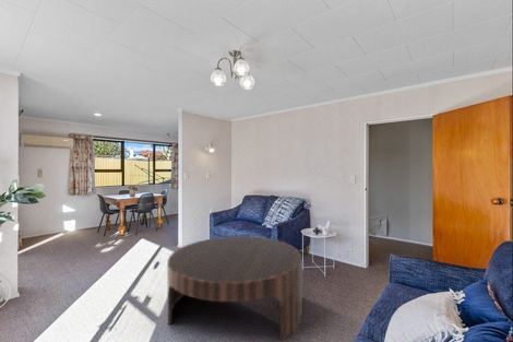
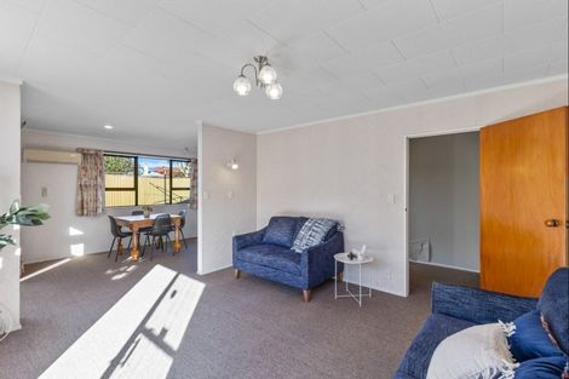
- coffee table [166,235,303,342]
